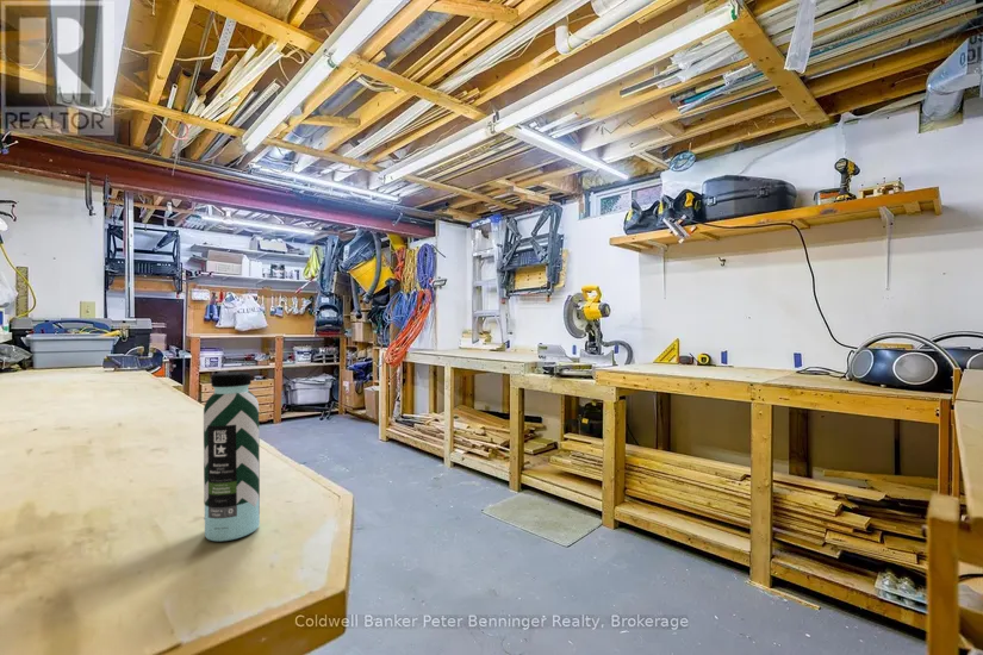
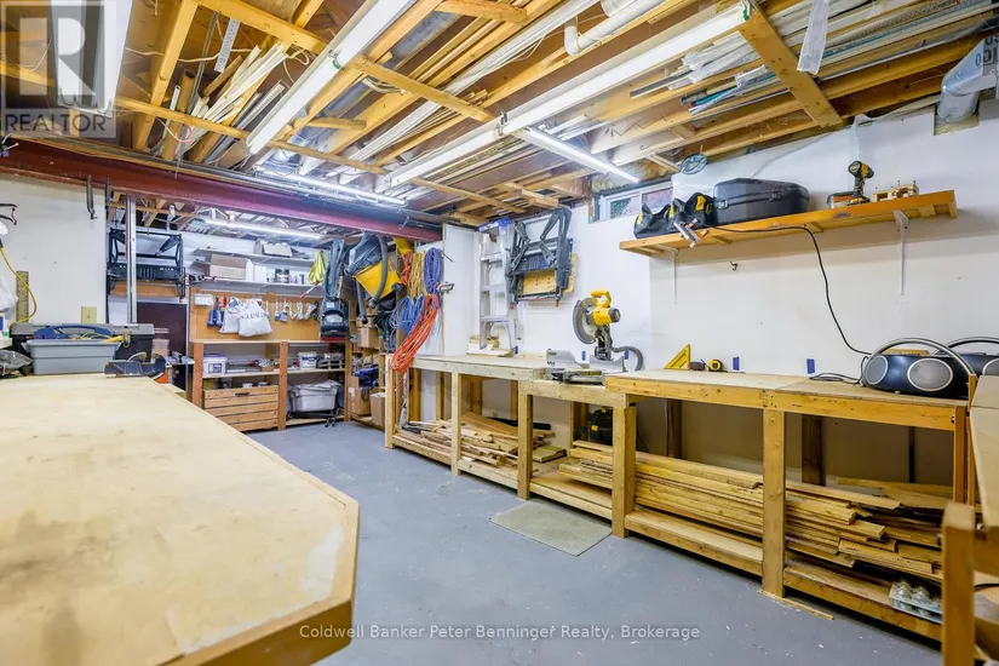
- water bottle [203,370,261,542]
